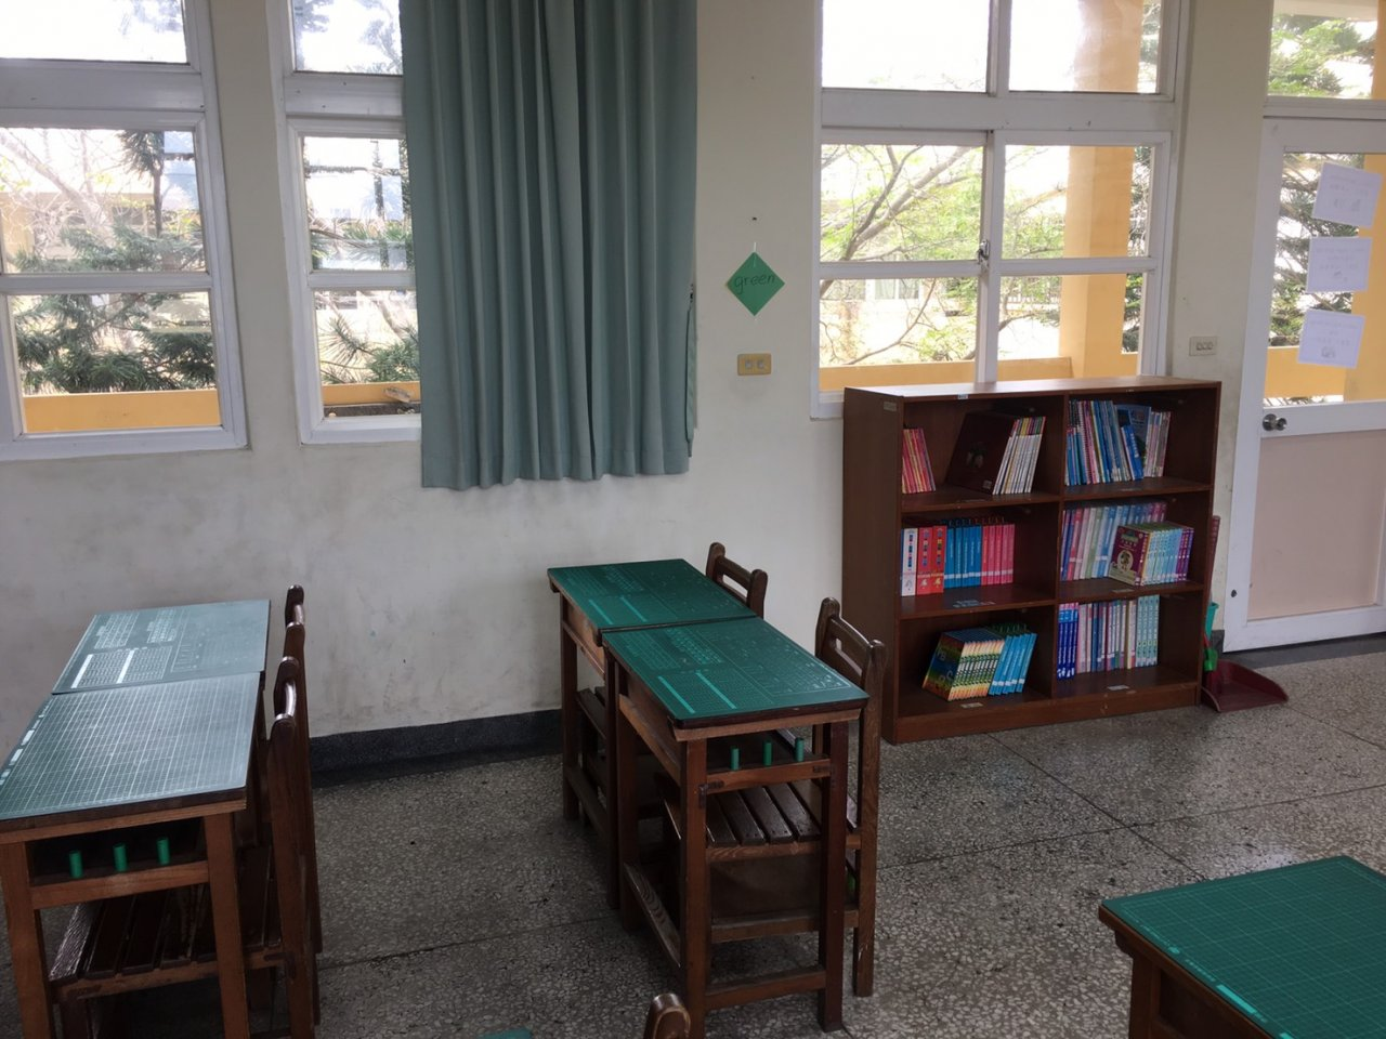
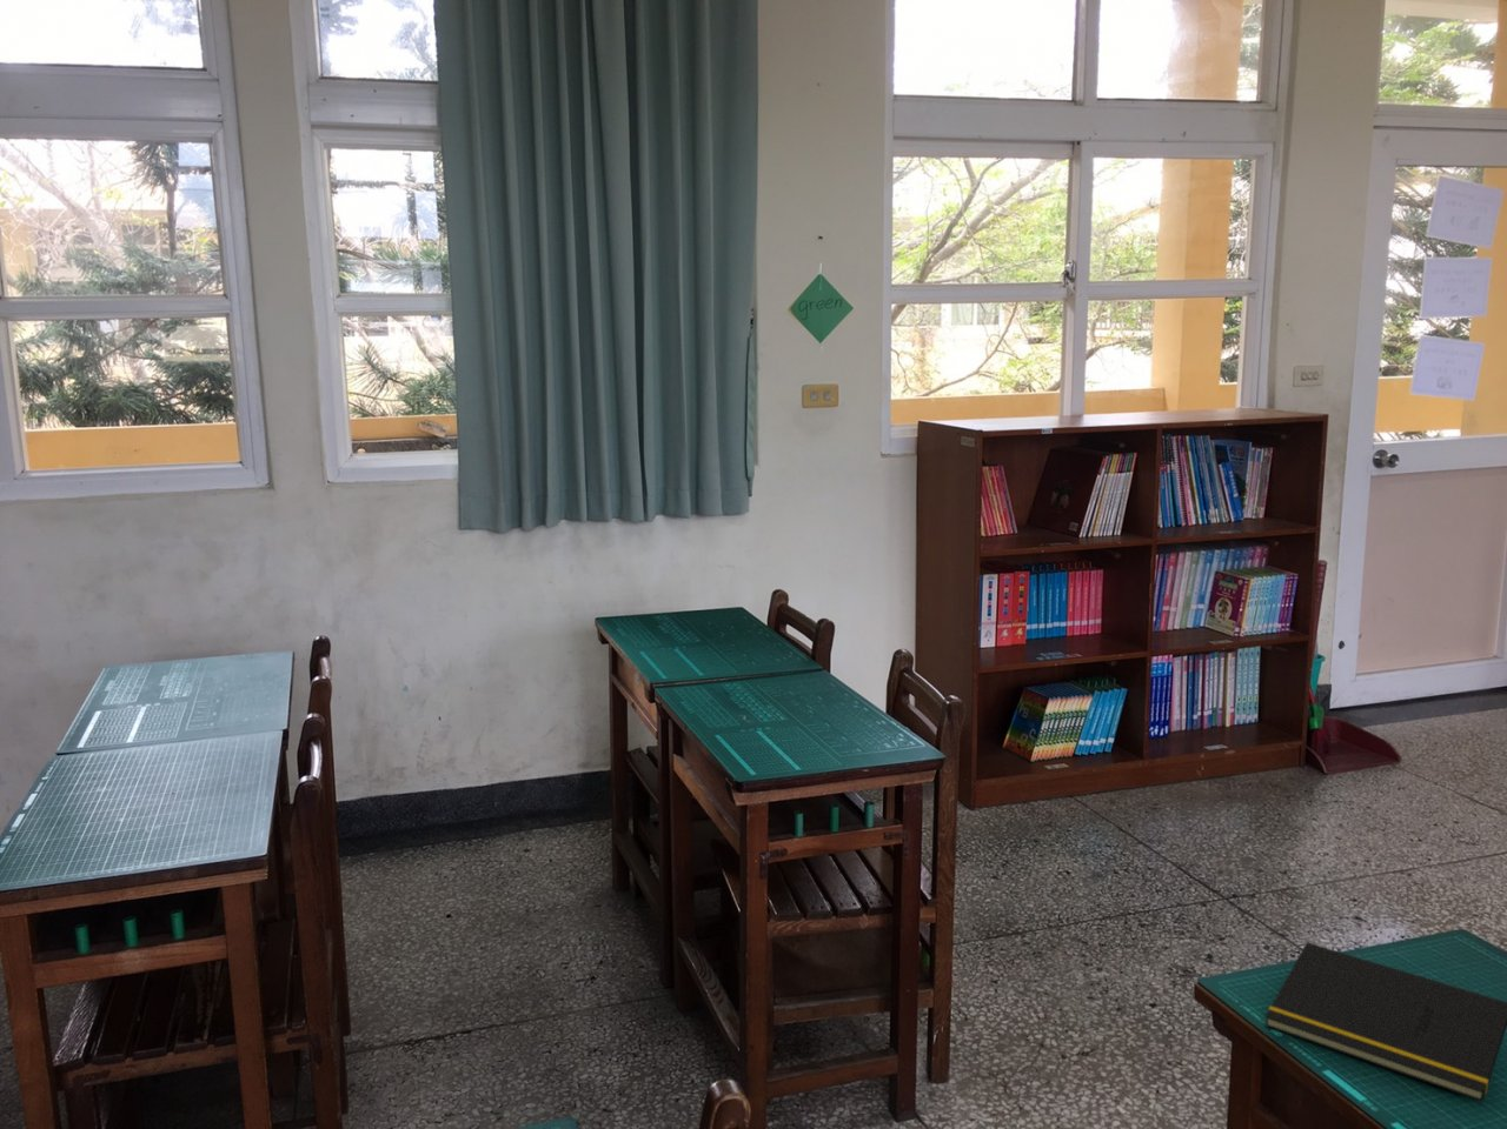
+ notepad [1264,940,1507,1103]
